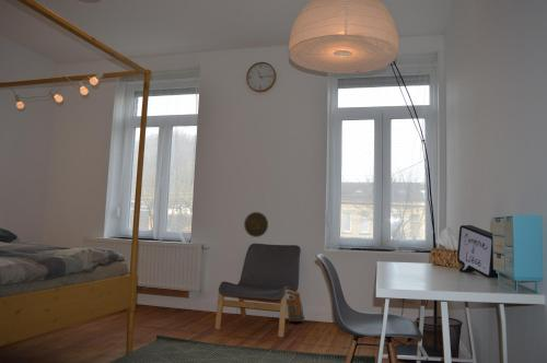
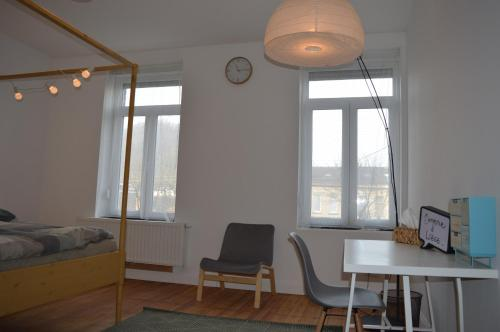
- basket [286,290,306,323]
- decorative plate [243,211,269,238]
